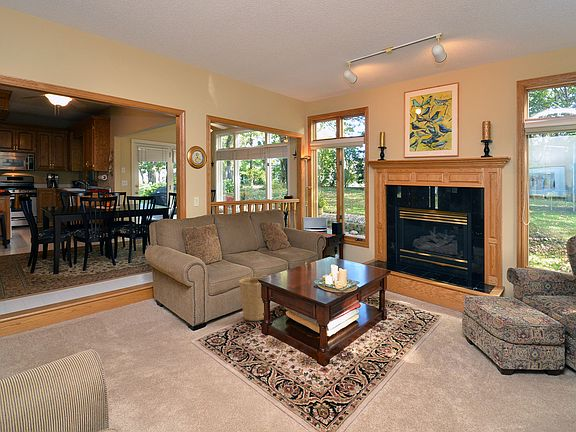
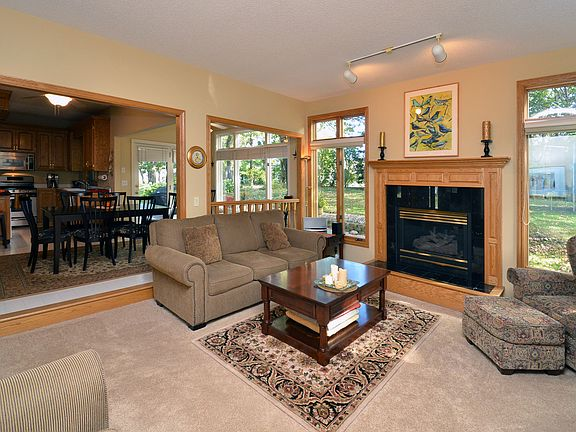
- basket [238,271,268,322]
